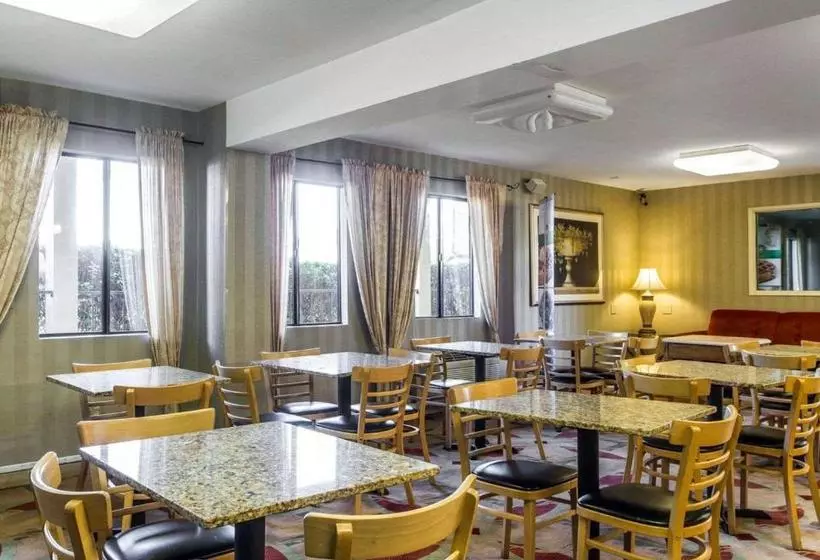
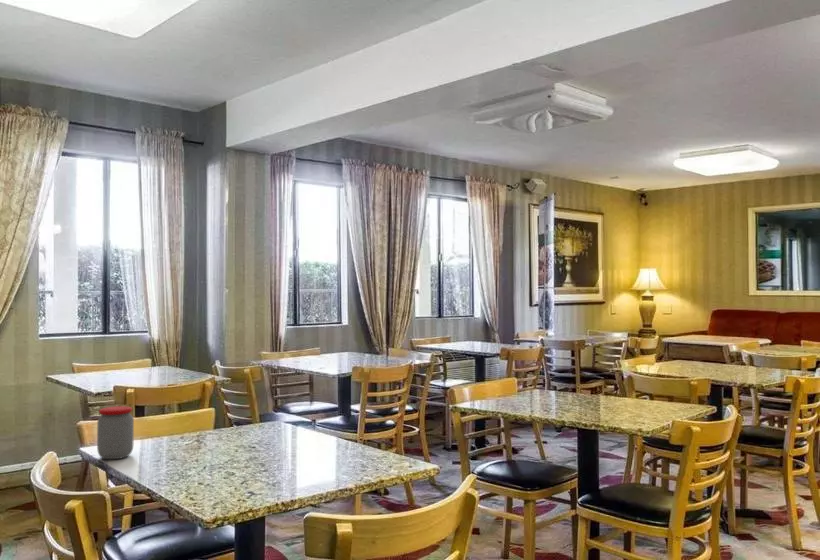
+ jar [96,405,135,460]
